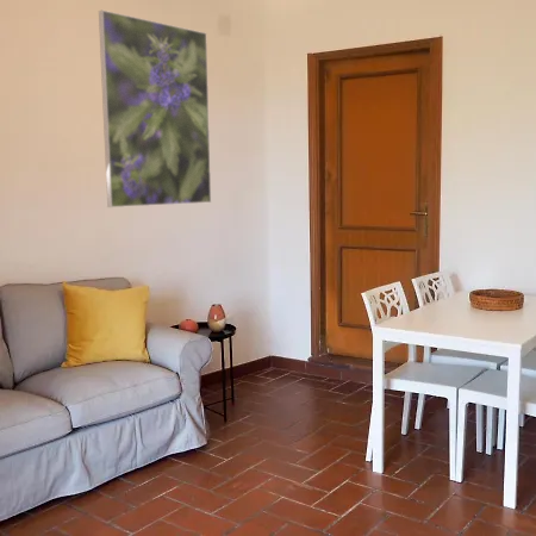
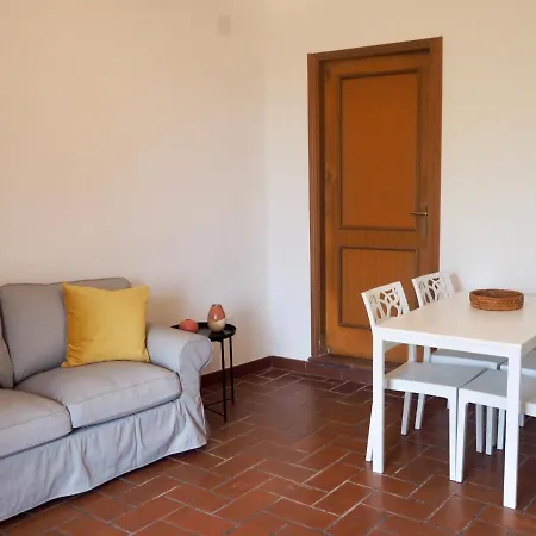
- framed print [98,10,212,208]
